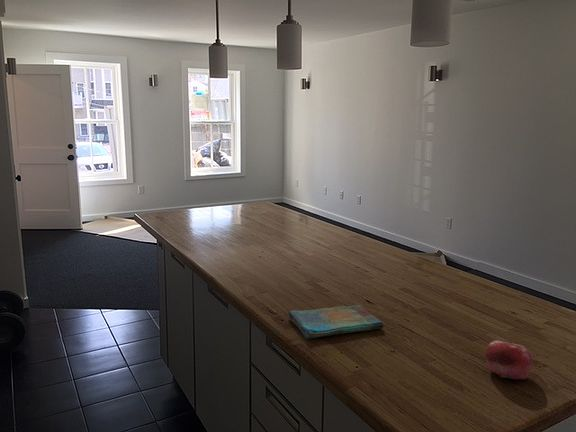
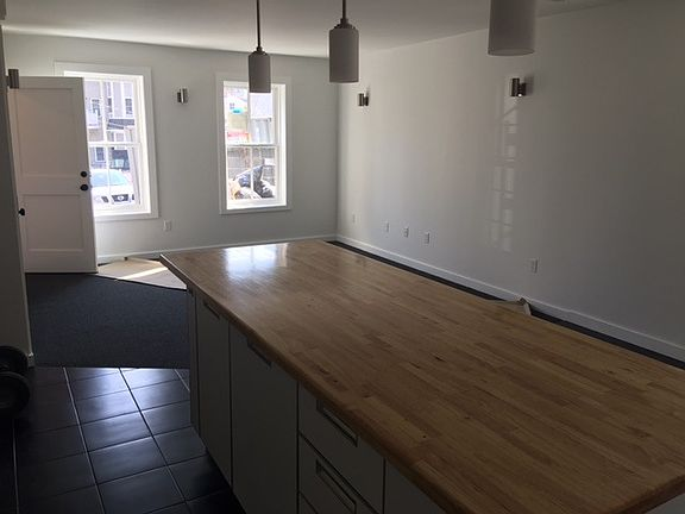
- fruit [484,340,533,380]
- dish towel [287,304,385,339]
